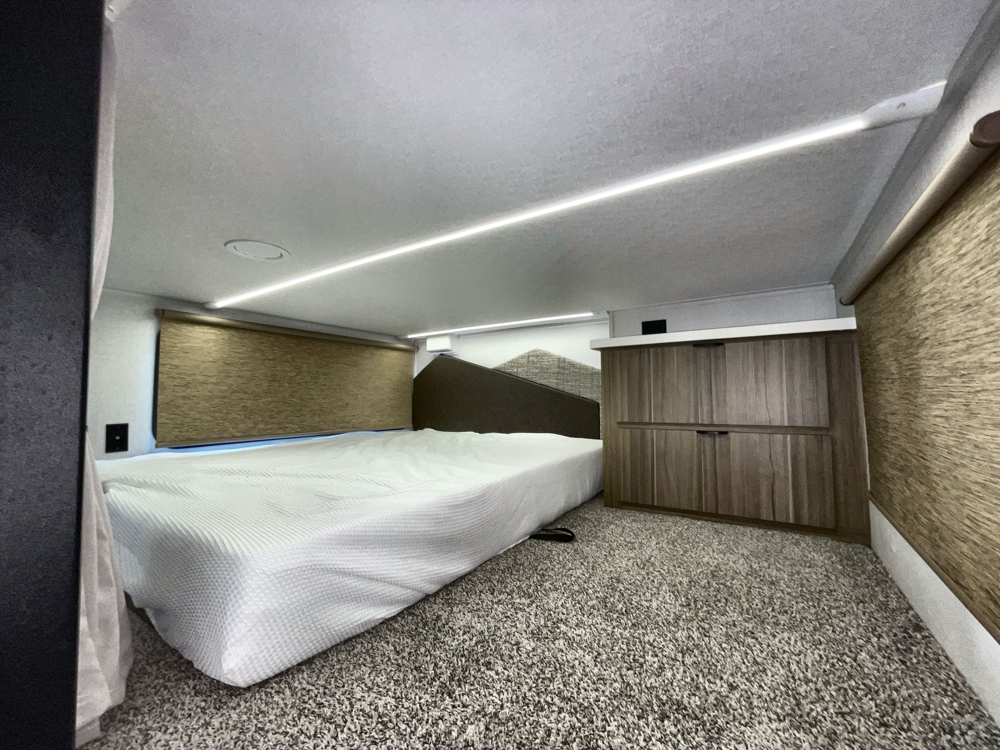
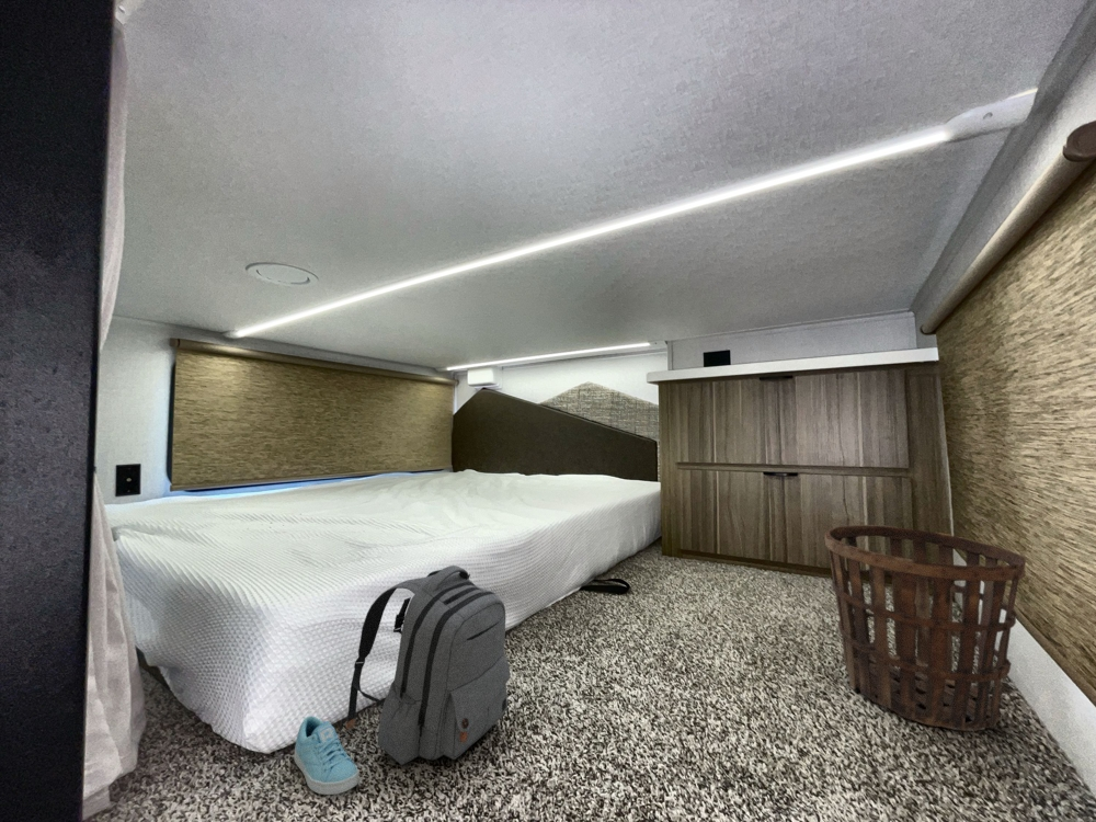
+ basket [823,524,1027,732]
+ sneaker [294,715,359,796]
+ backpack [345,564,512,766]
